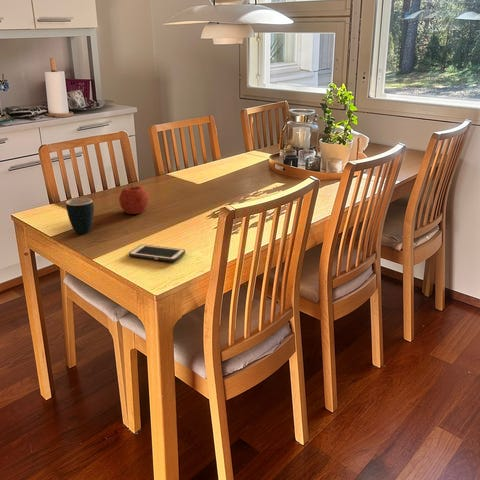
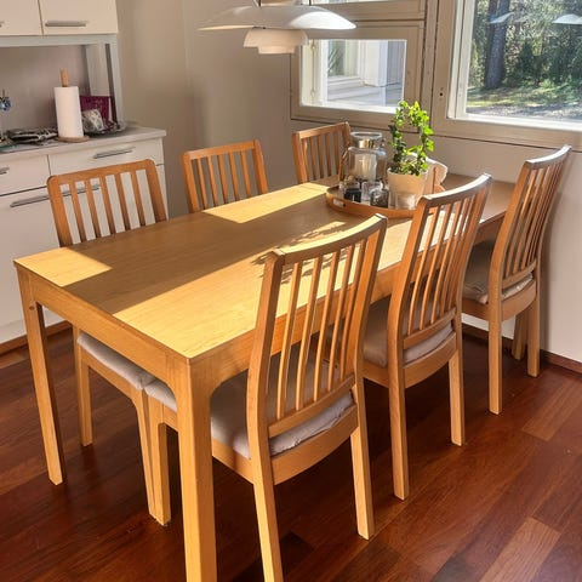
- fruit [118,183,150,215]
- mug [65,197,95,235]
- cell phone [128,244,186,262]
